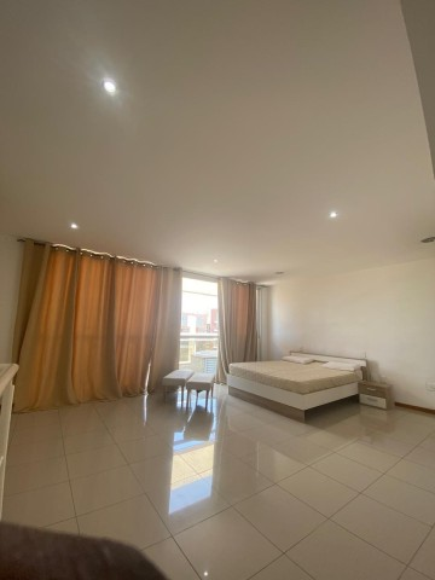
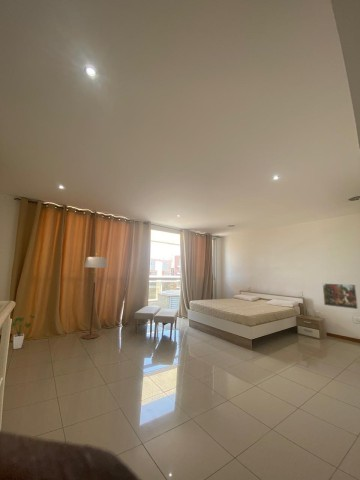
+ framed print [322,282,359,310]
+ floor lamp [80,253,108,340]
+ house plant [11,314,36,350]
